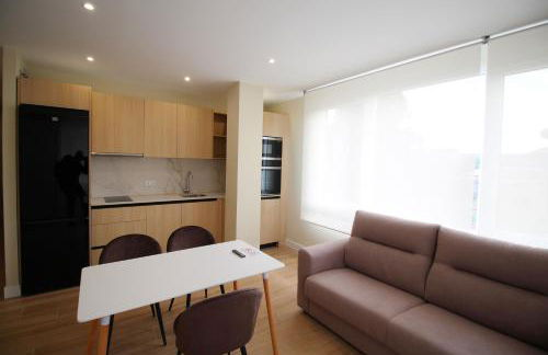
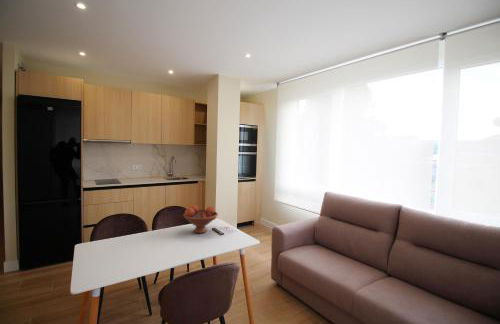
+ fruit bowl [182,204,219,234]
